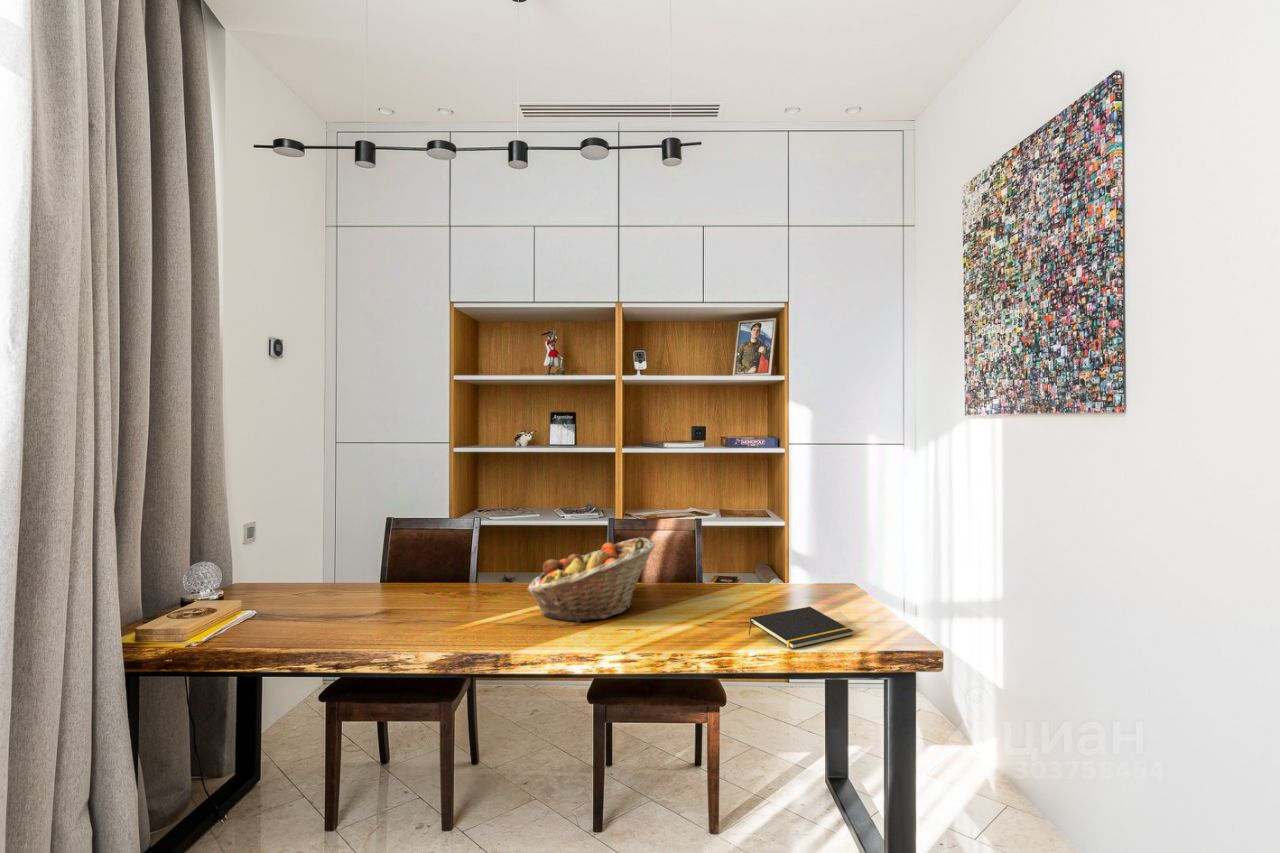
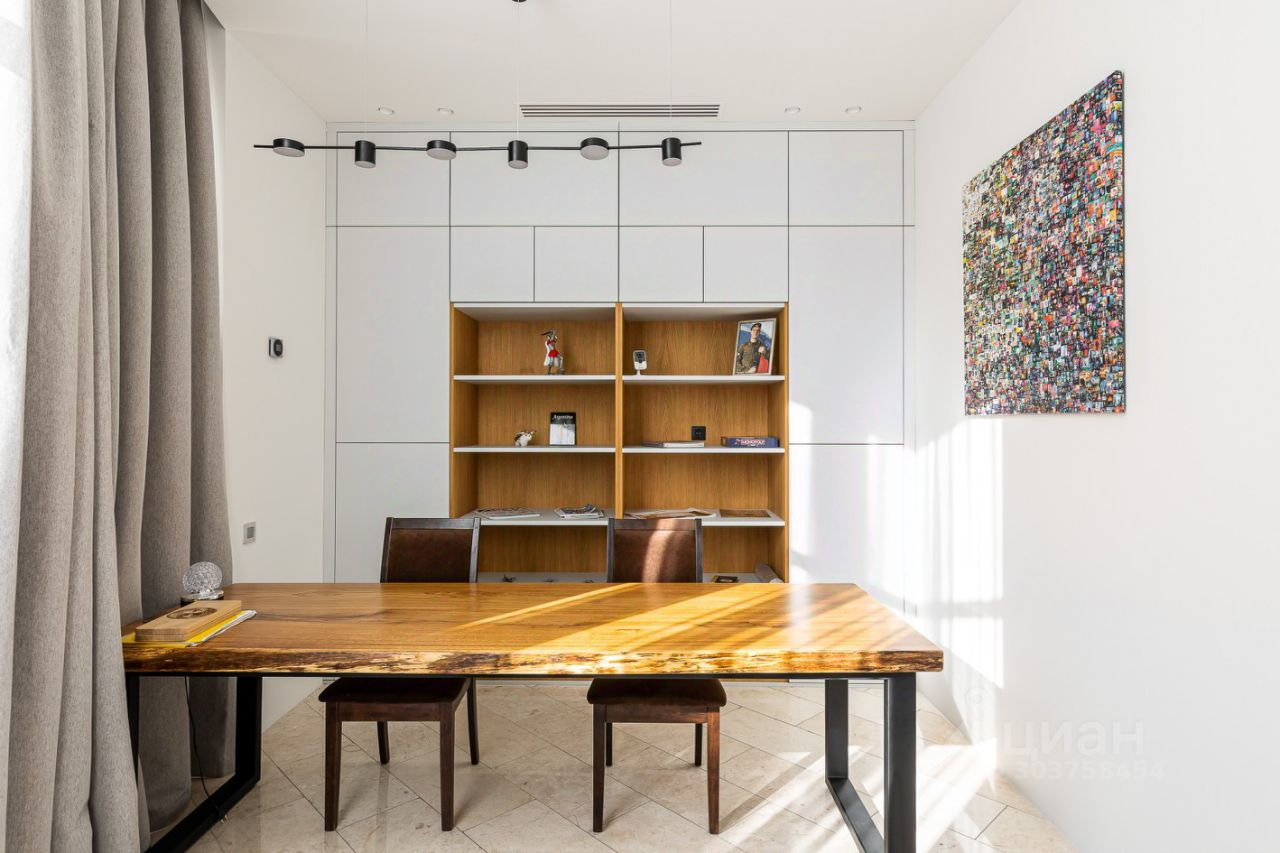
- fruit basket [526,536,656,623]
- notepad [748,606,854,650]
